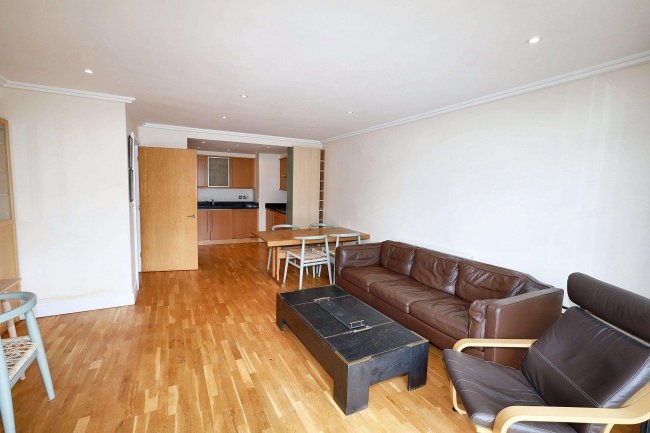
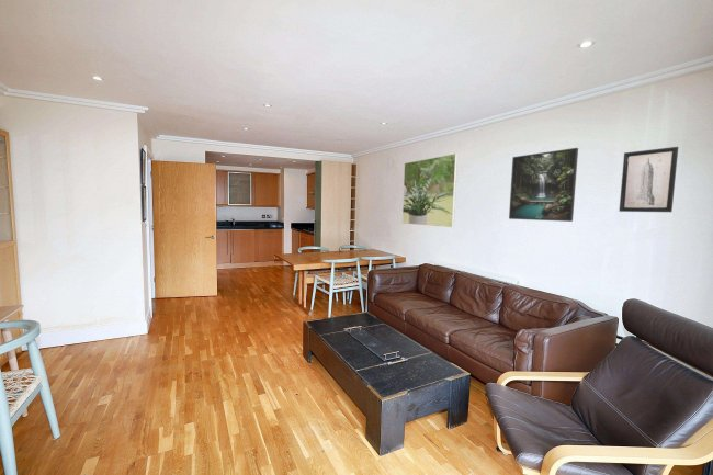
+ wall art [618,146,679,213]
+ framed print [508,147,579,223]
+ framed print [401,152,459,228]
